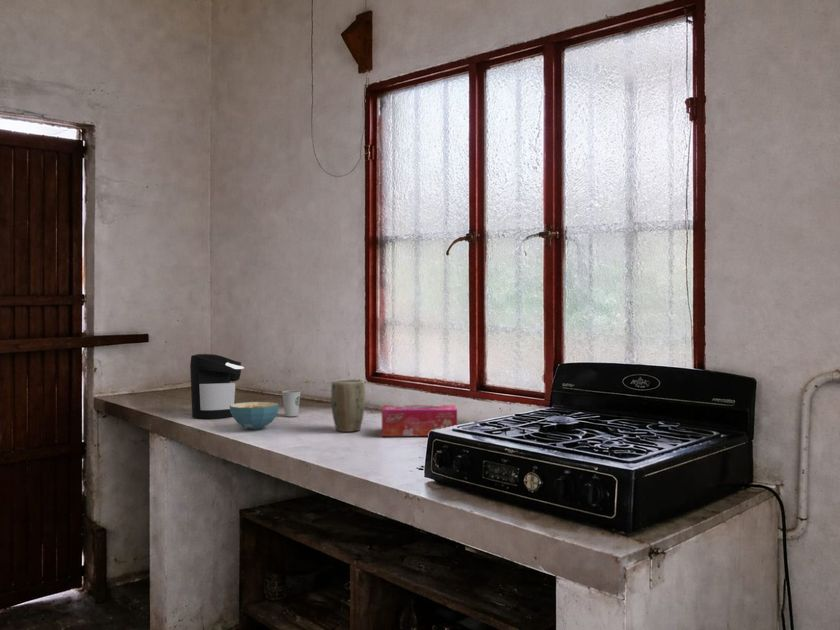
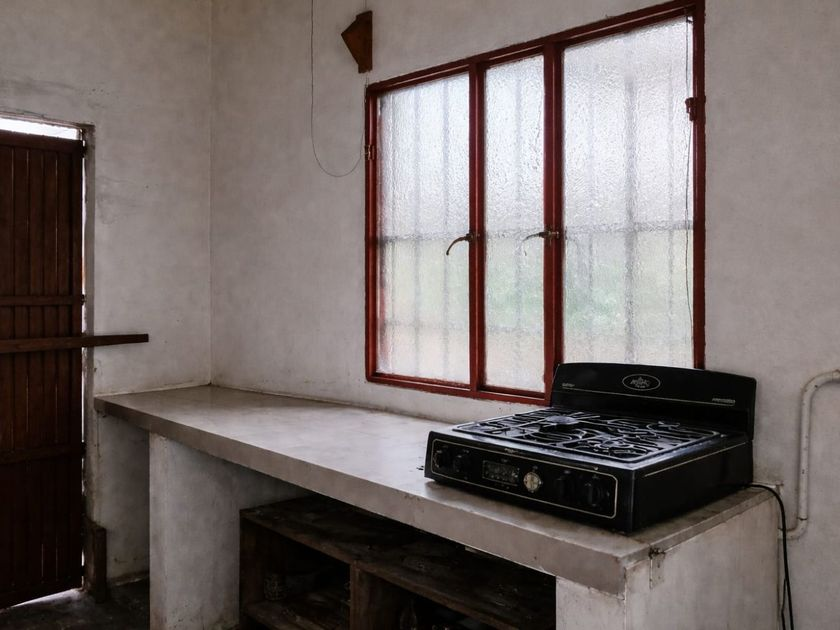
- plant pot [330,378,366,433]
- dixie cup [281,390,302,417]
- tissue box [381,404,458,437]
- coffee maker [189,353,245,419]
- cereal bowl [230,401,280,431]
